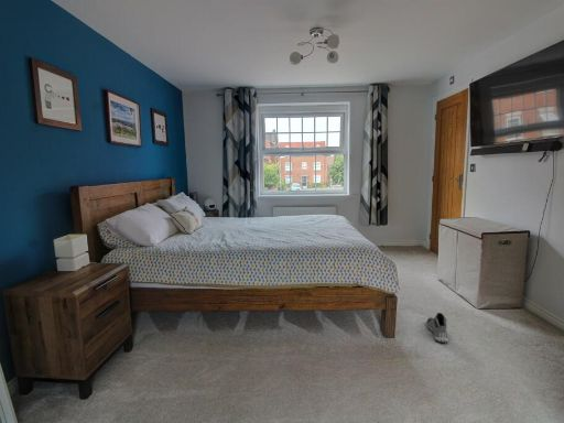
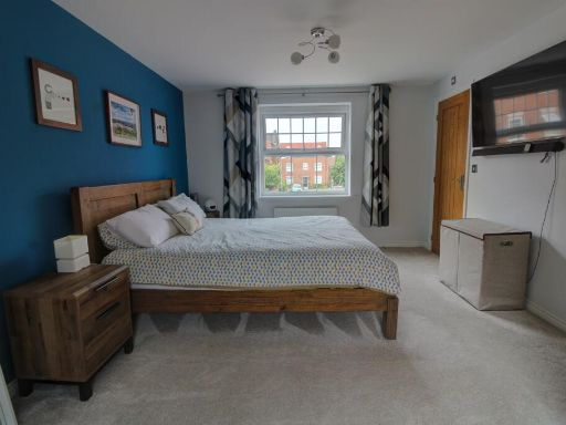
- sneaker [425,312,449,344]
